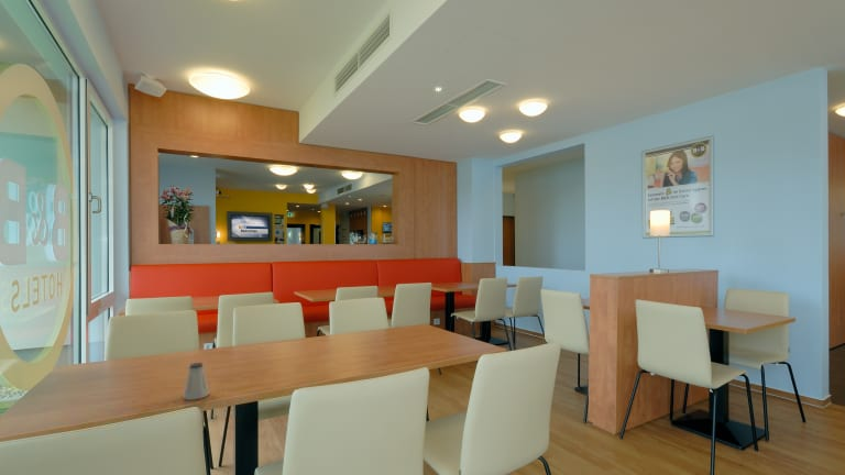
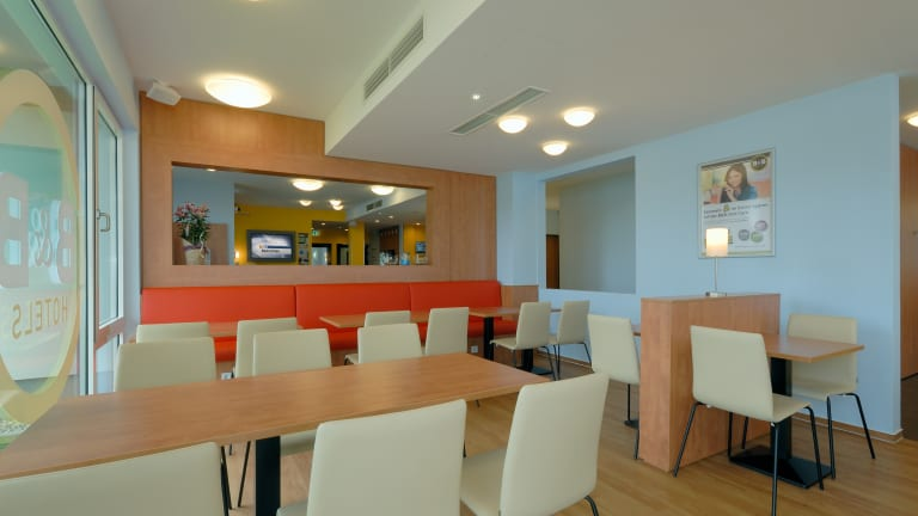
- saltshaker [183,362,210,401]
